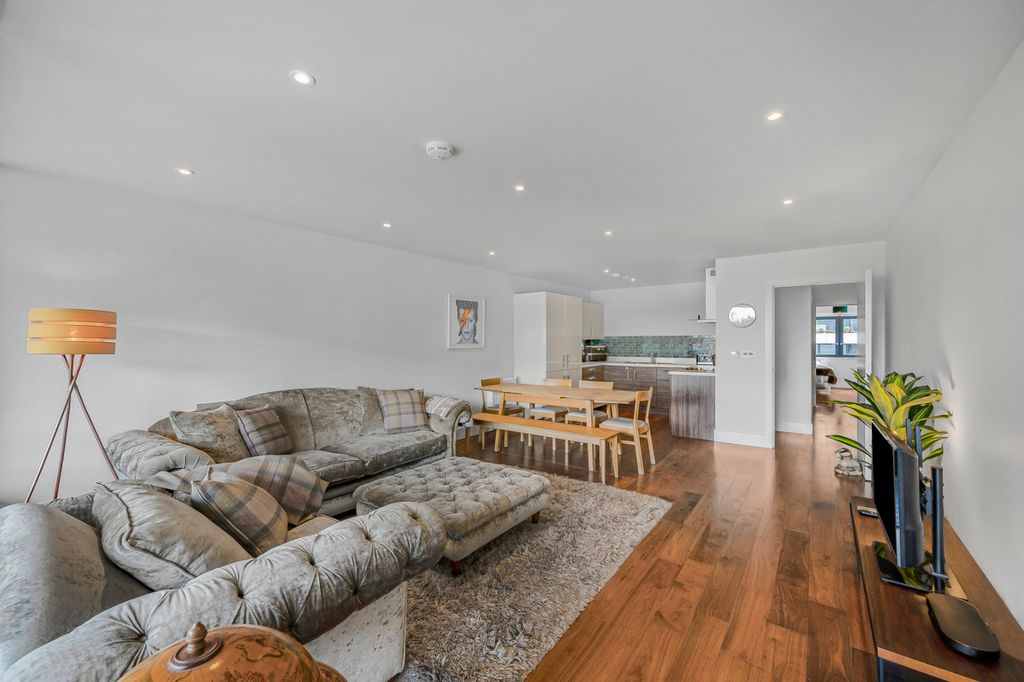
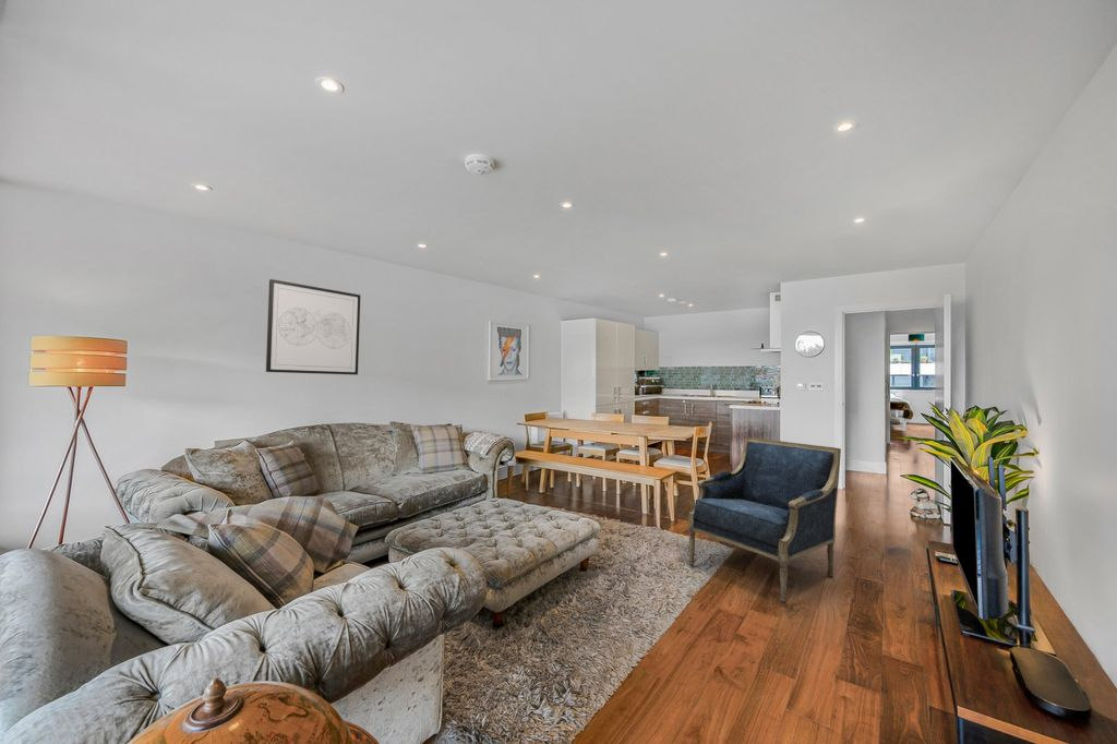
+ armchair [687,436,842,605]
+ wall art [265,278,361,375]
